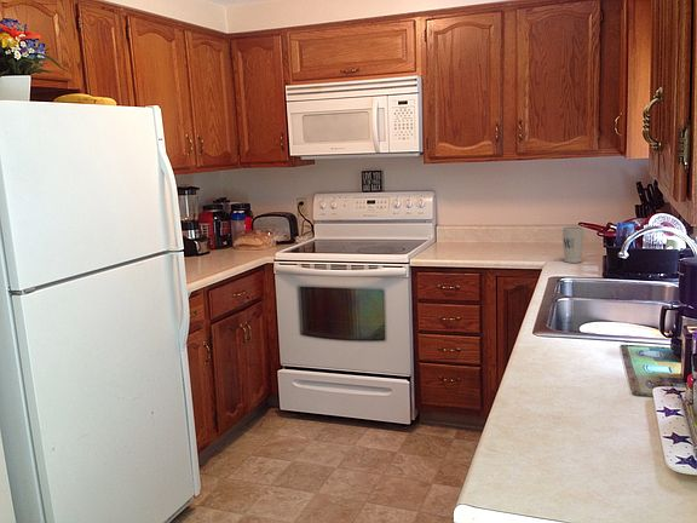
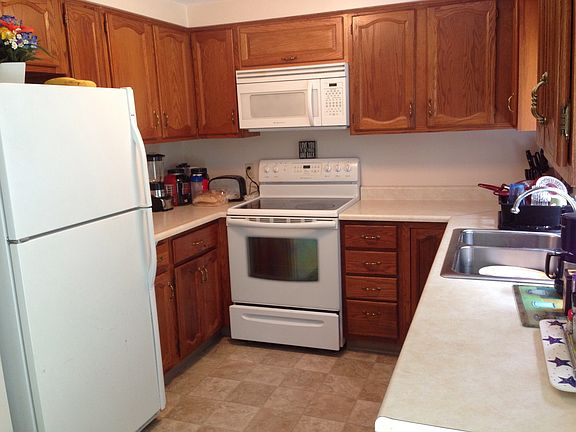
- cup [561,225,584,264]
